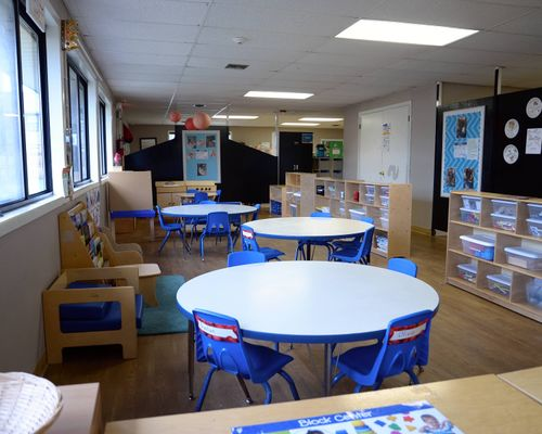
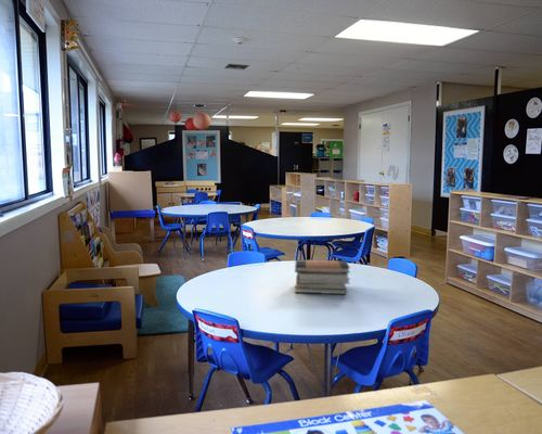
+ book stack [294,258,351,295]
